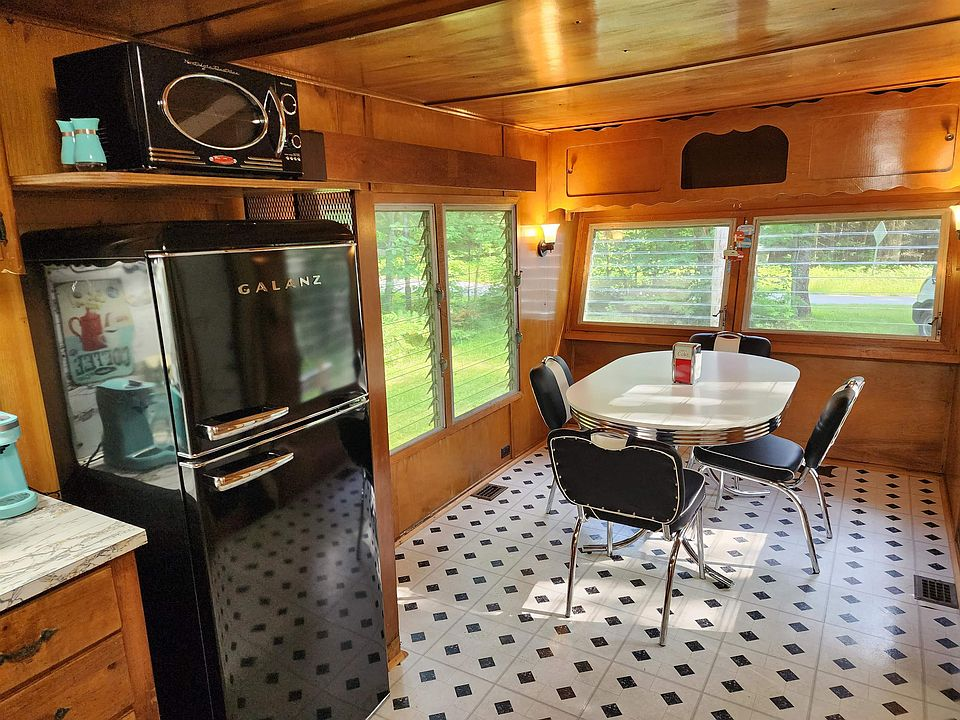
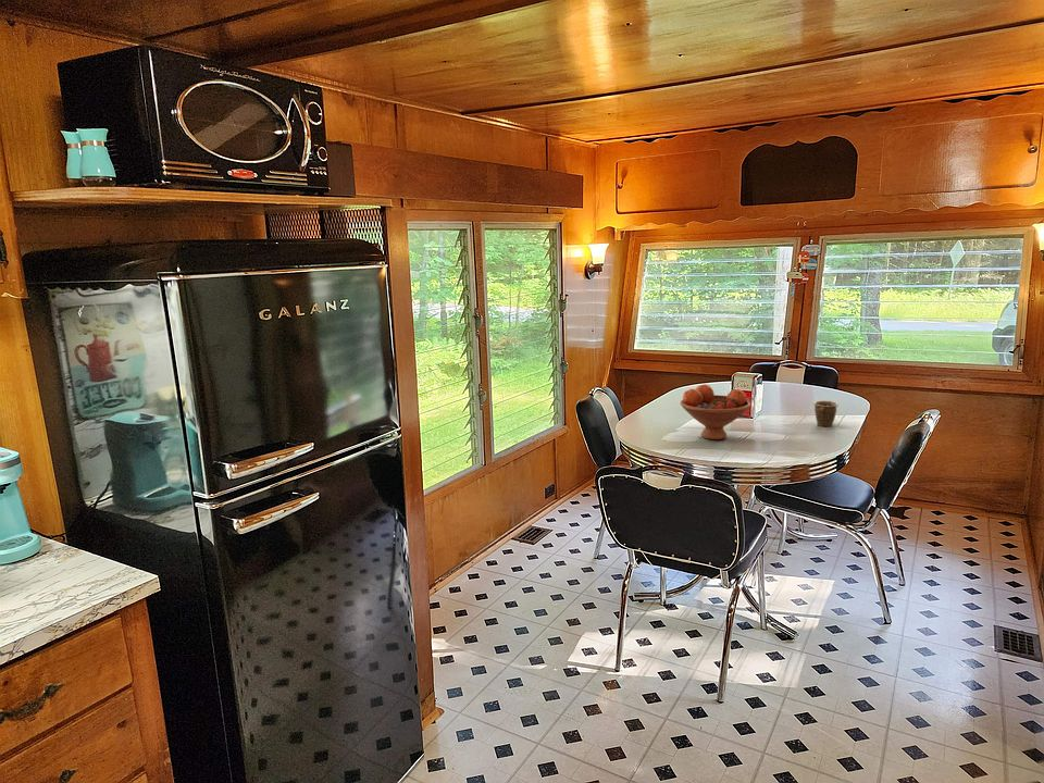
+ mug [812,400,840,427]
+ fruit bowl [680,383,751,440]
